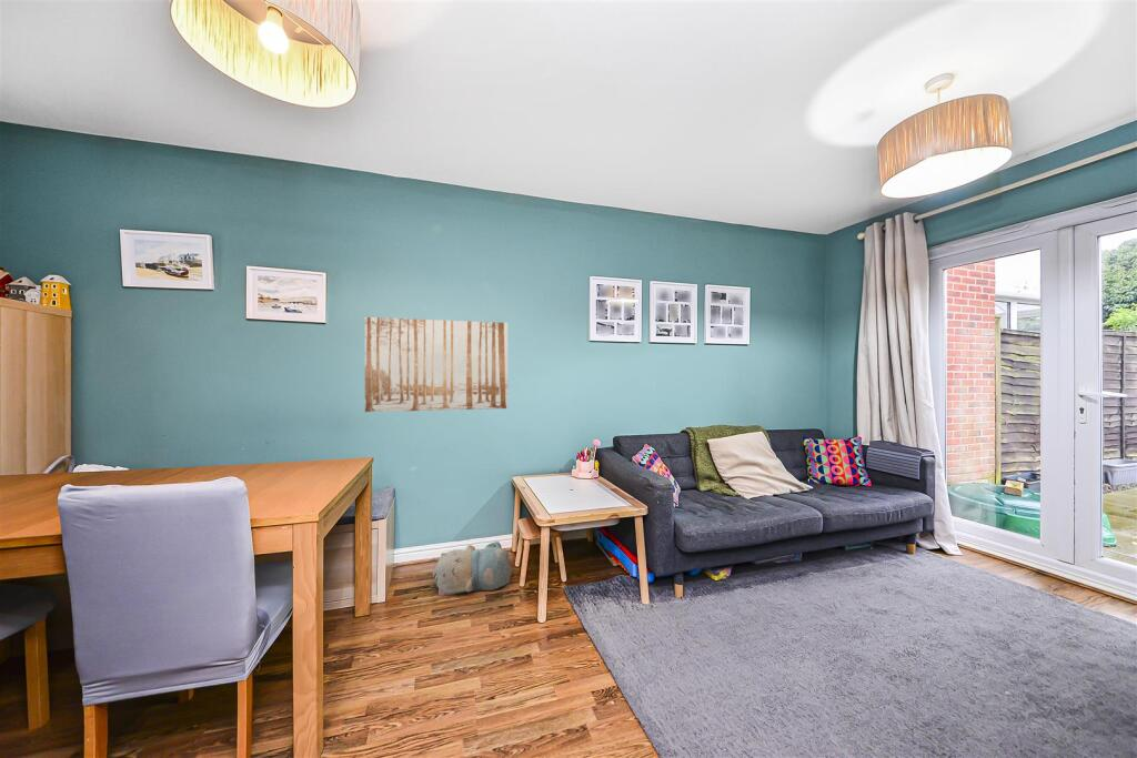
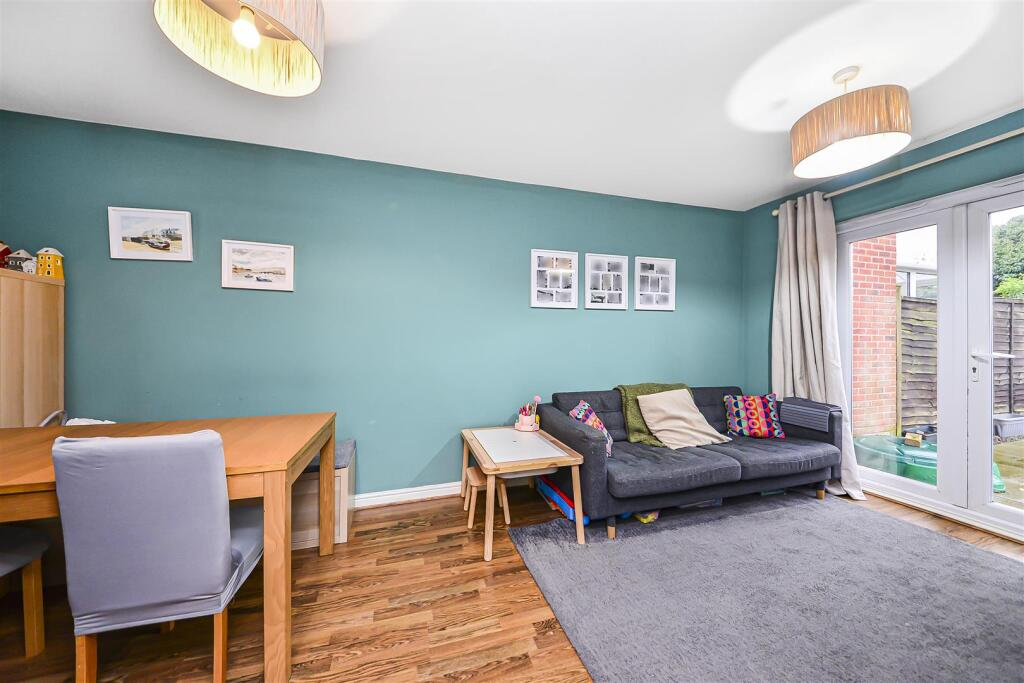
- plush toy [432,539,513,597]
- wall art [364,316,510,413]
